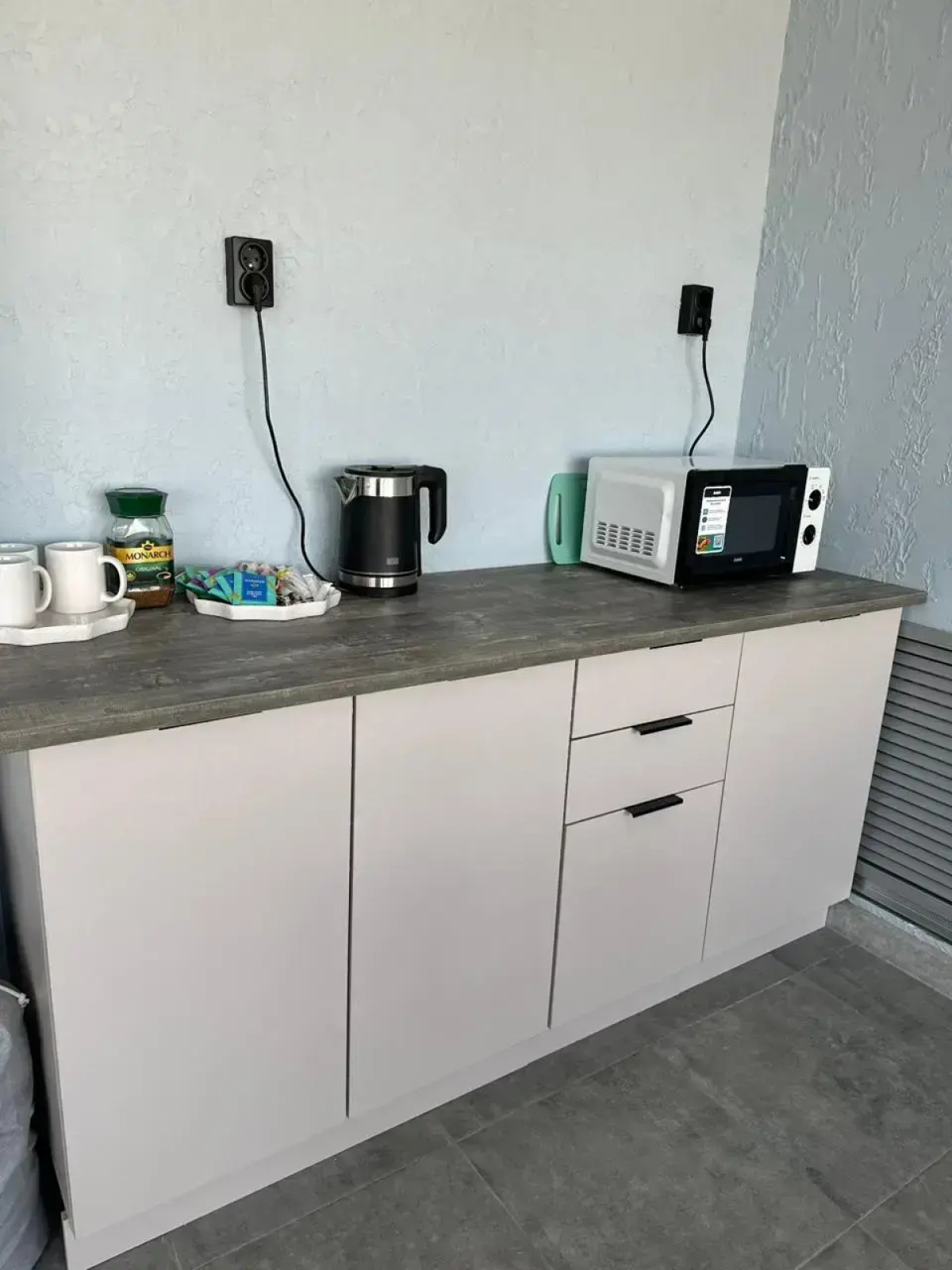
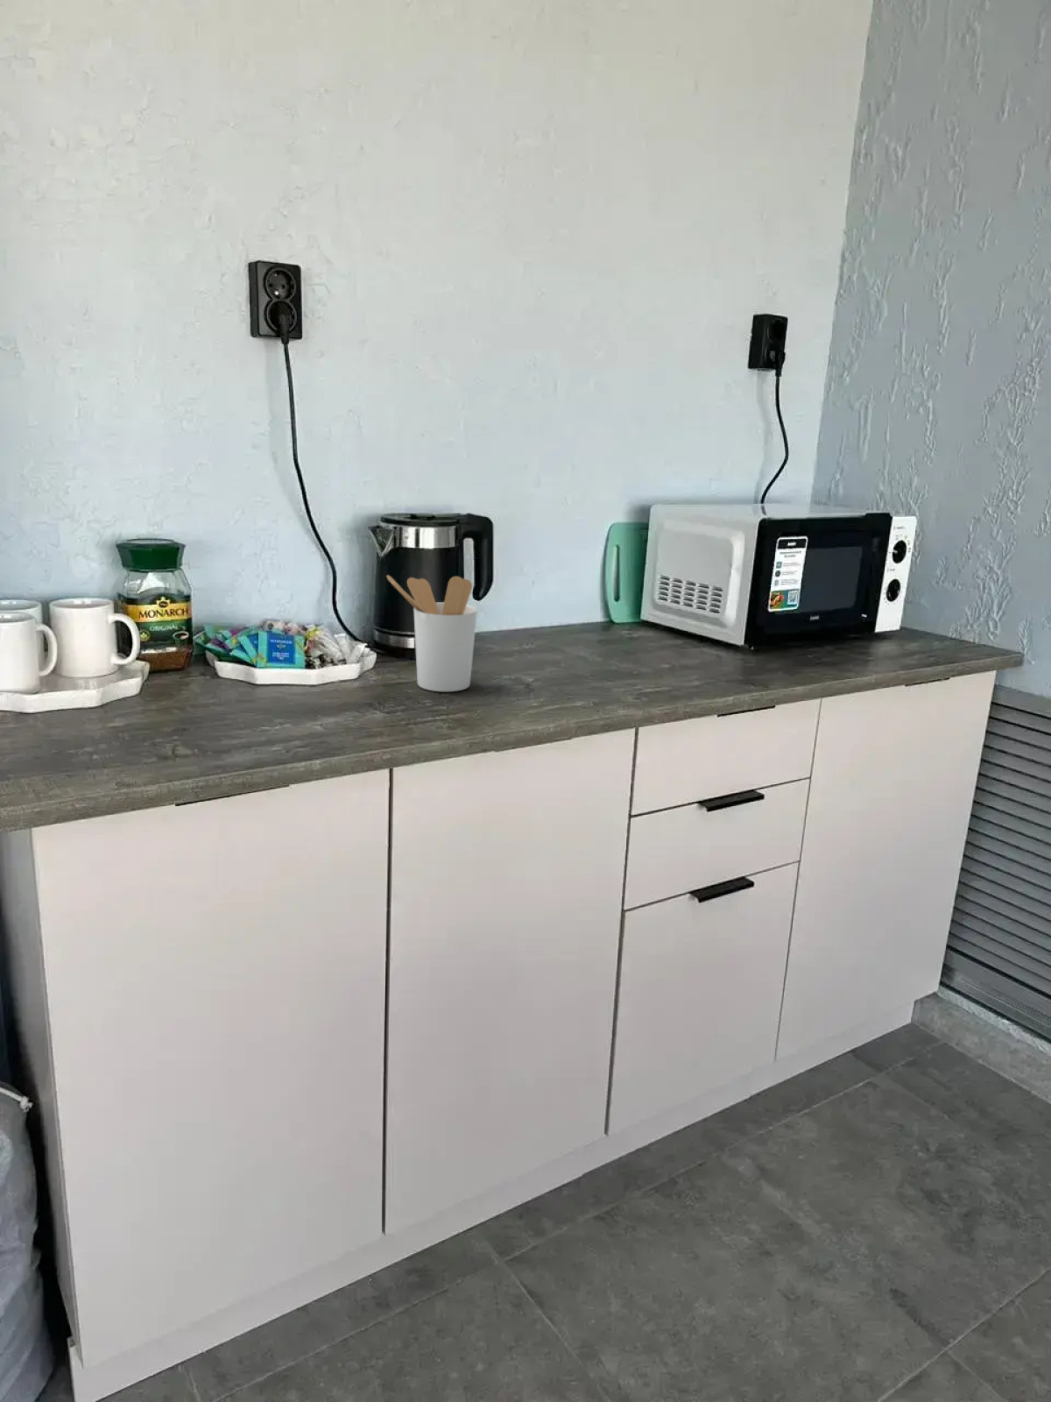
+ utensil holder [386,574,478,692]
